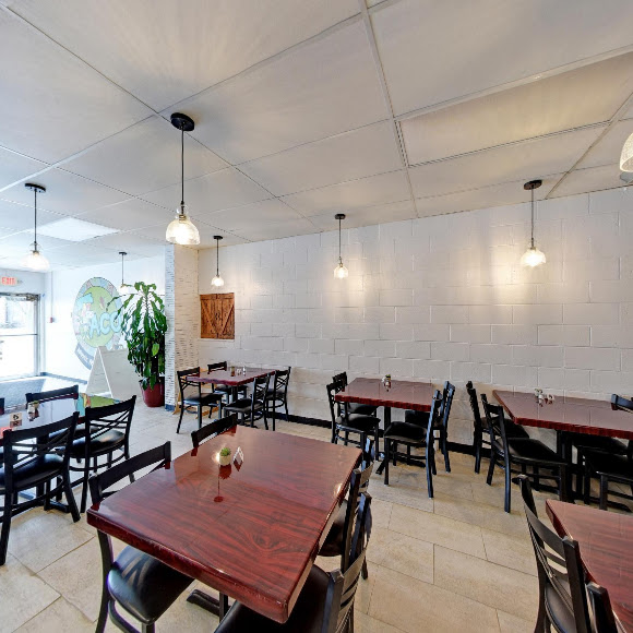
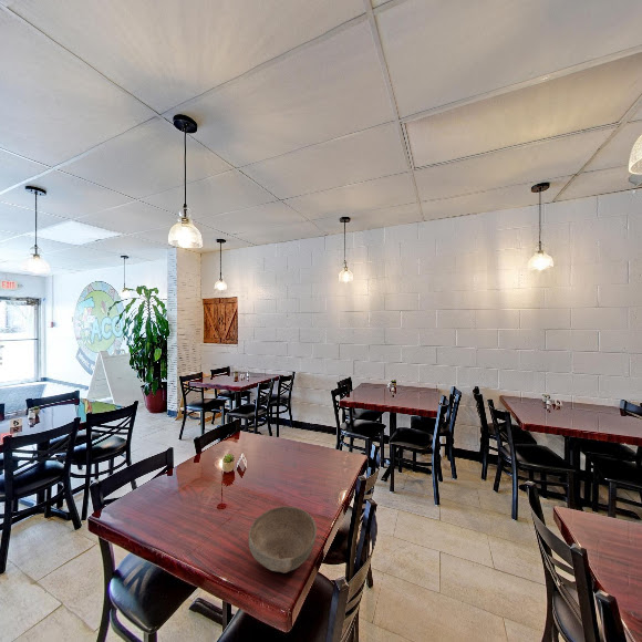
+ bowl [247,506,318,574]
